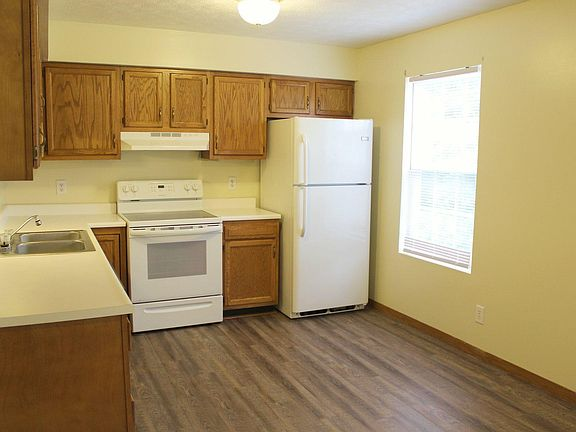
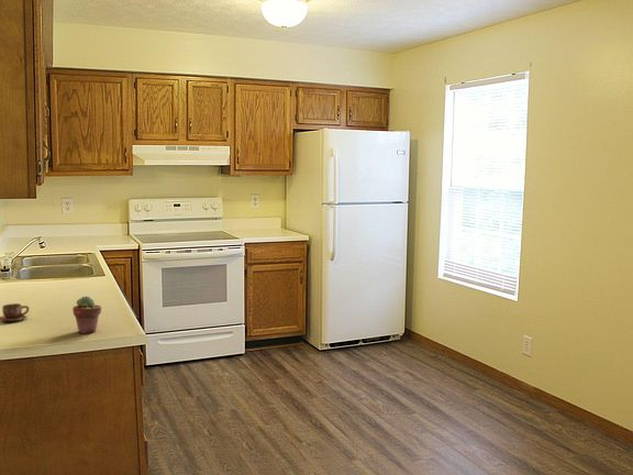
+ cup [0,302,30,322]
+ potted succulent [71,295,102,334]
